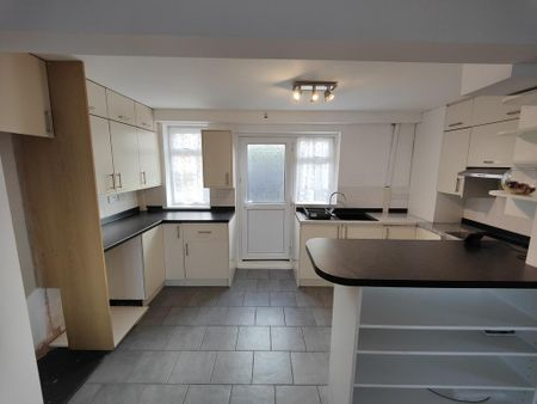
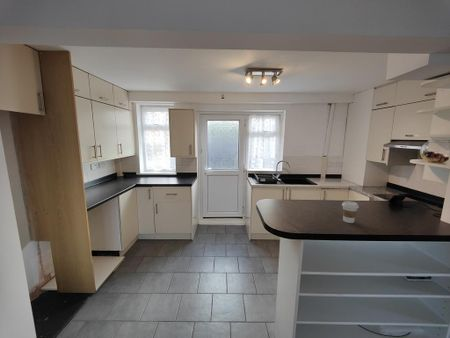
+ coffee cup [341,200,360,224]
